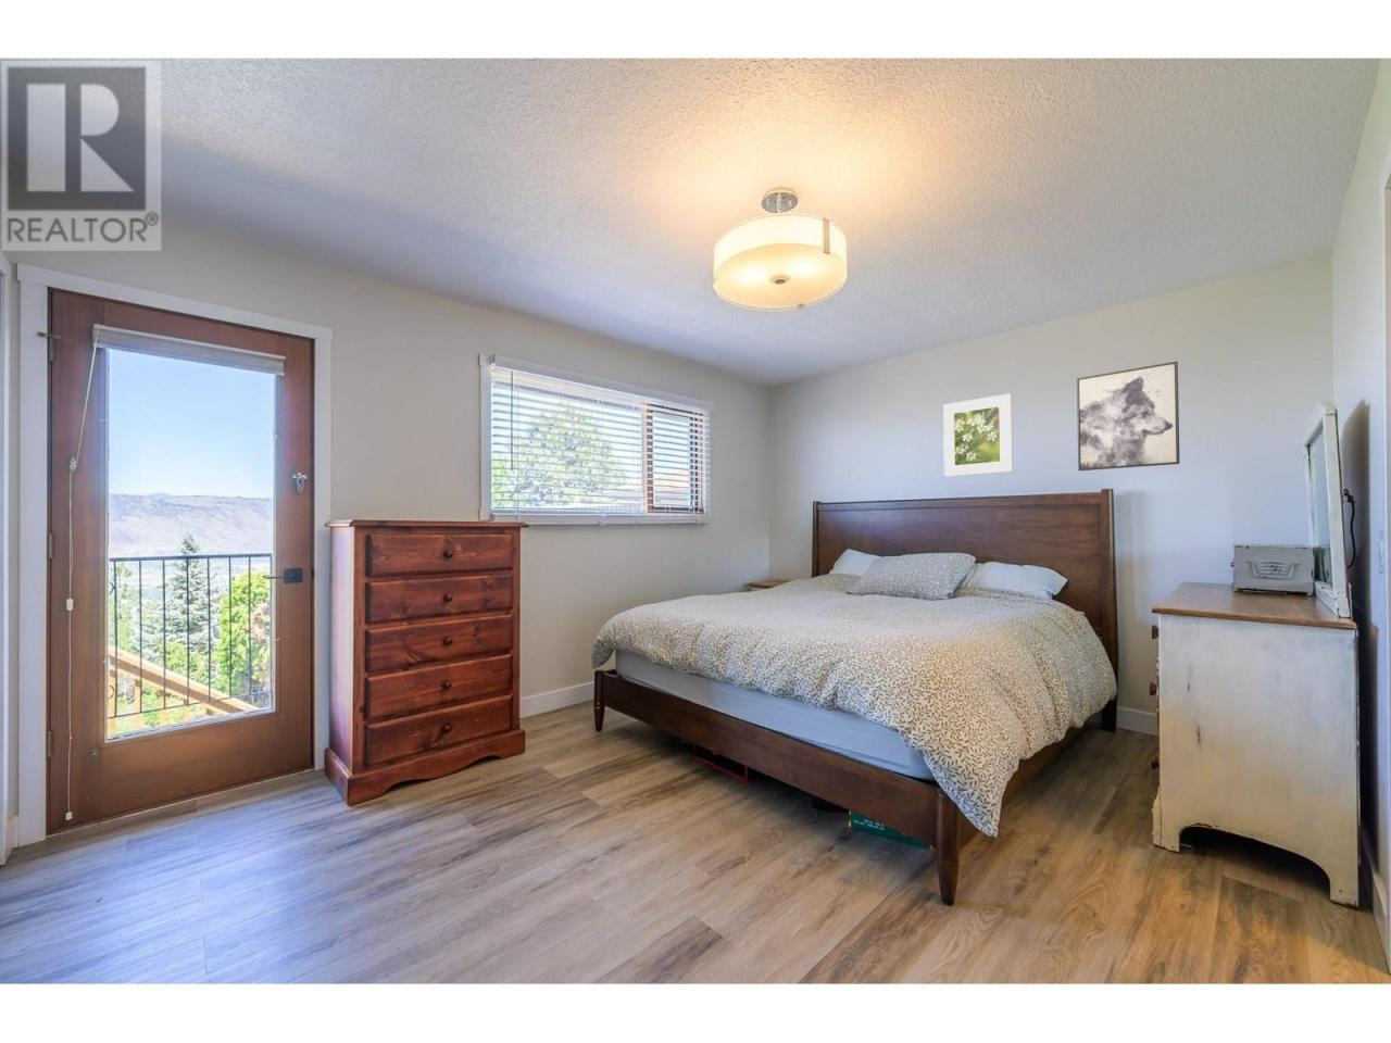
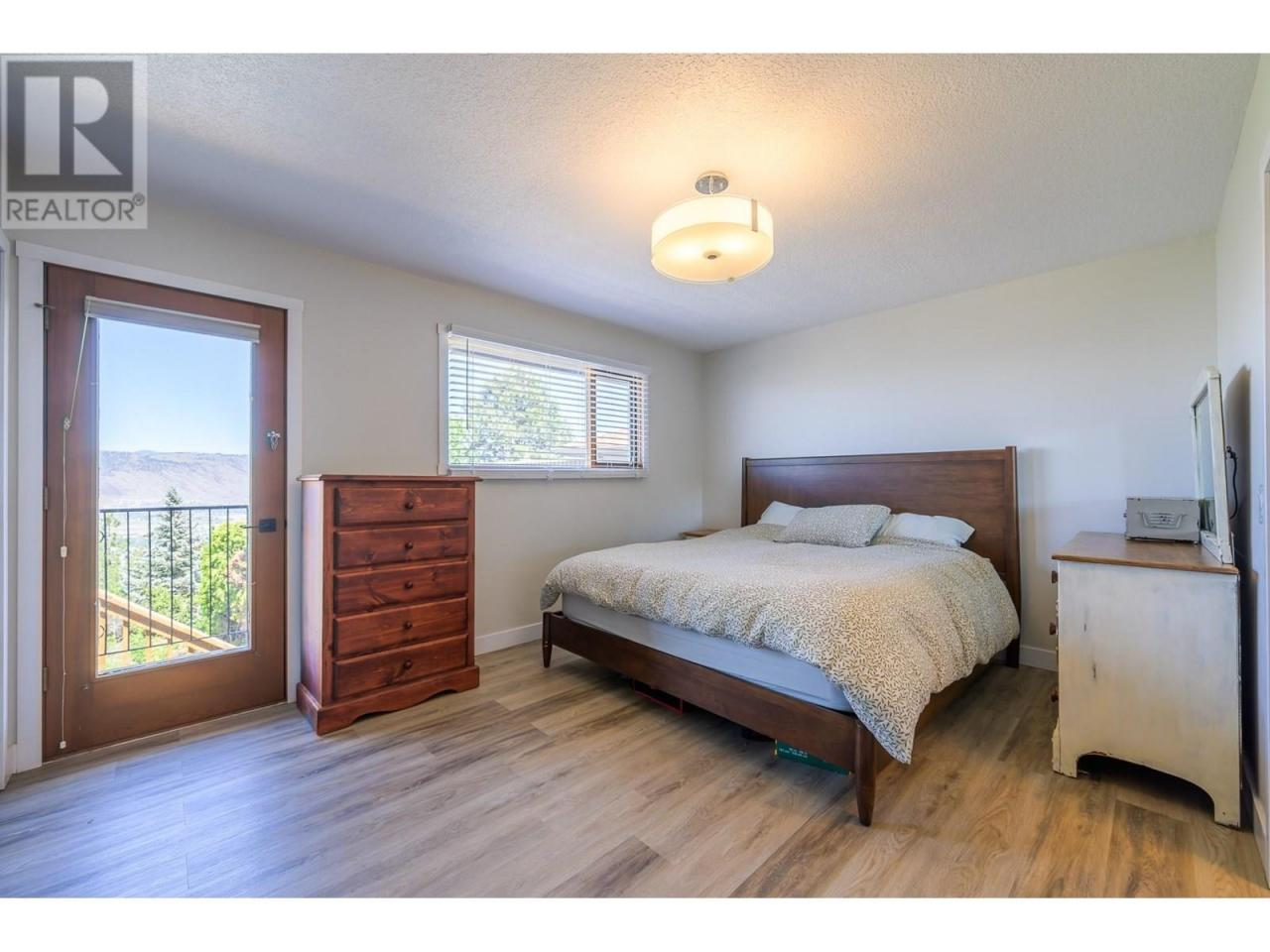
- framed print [942,392,1014,478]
- wall art [1076,360,1182,471]
